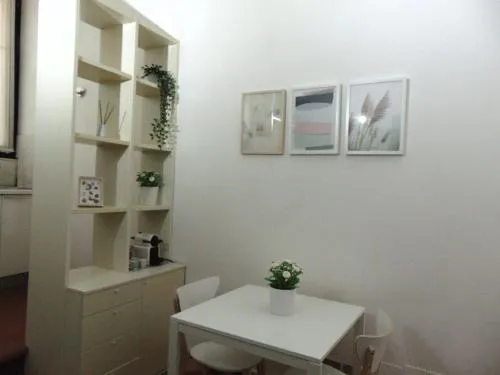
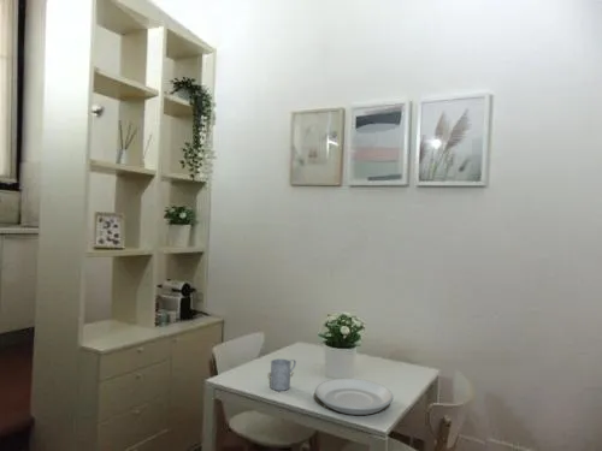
+ mug [270,357,297,392]
+ plate [314,378,395,416]
